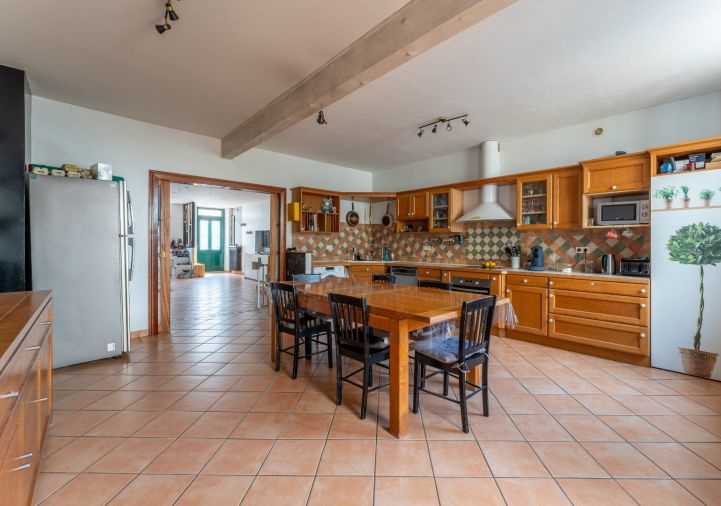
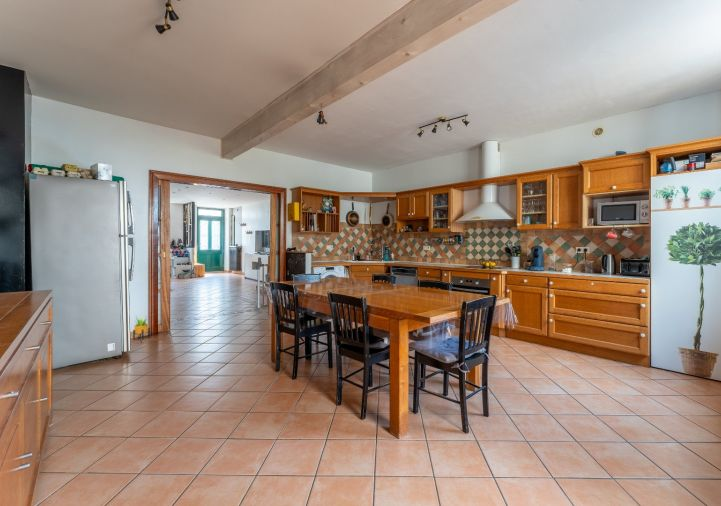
+ potted plant [132,315,151,341]
